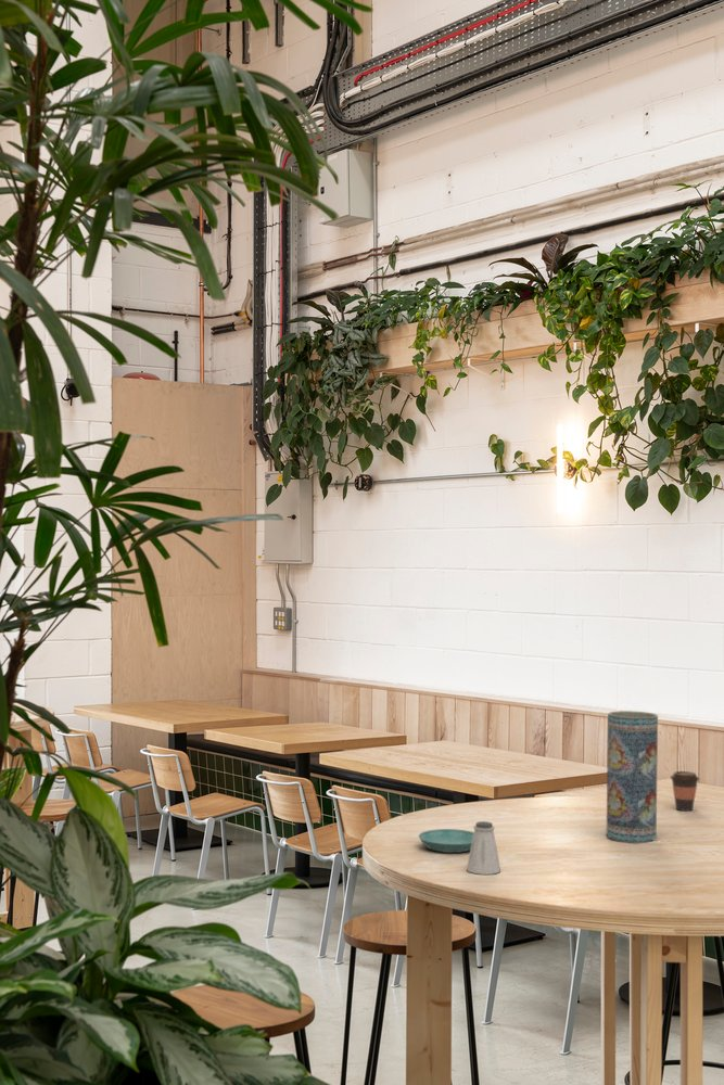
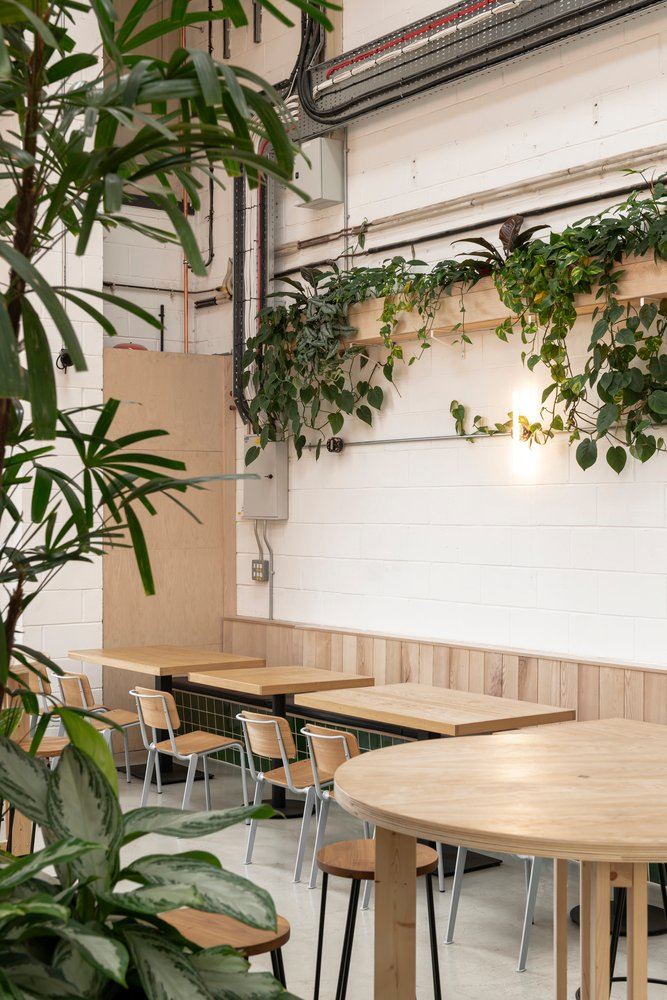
- coffee cup [670,770,700,813]
- saucer [418,828,474,854]
- saltshaker [466,820,501,876]
- vase [606,710,659,844]
